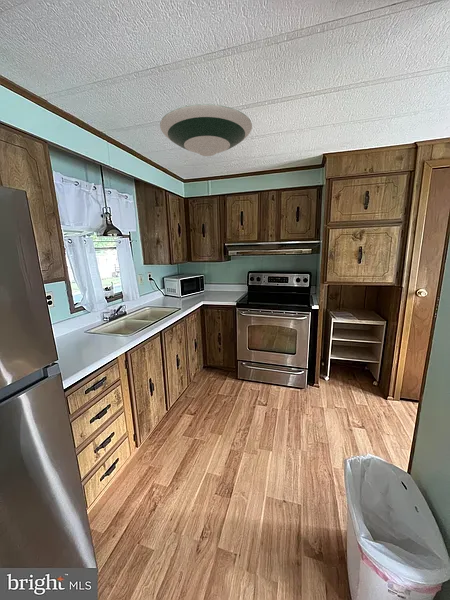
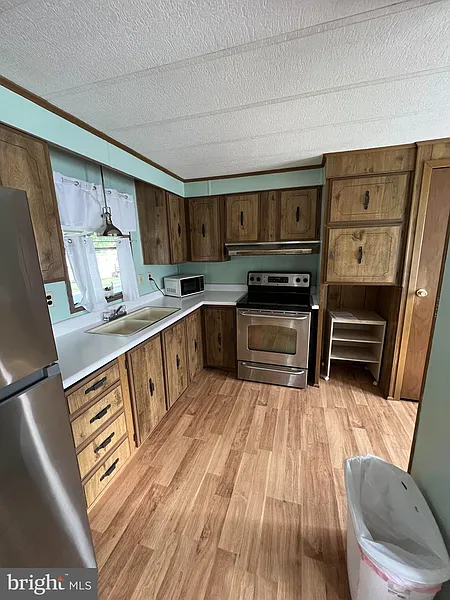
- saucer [159,103,253,157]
